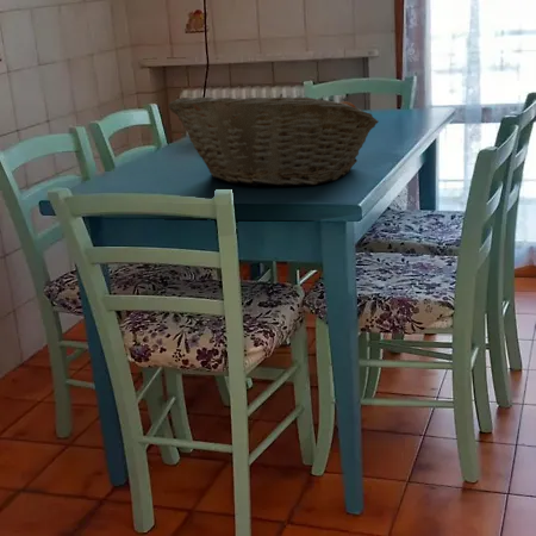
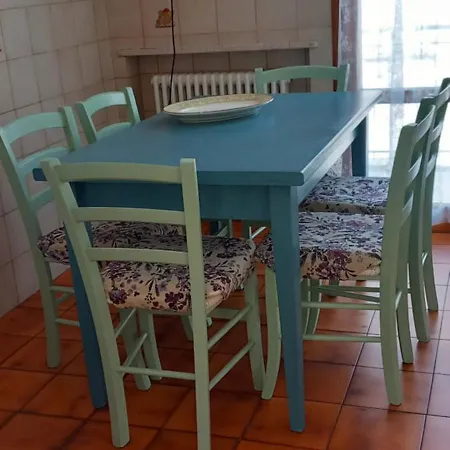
- fruit basket [168,93,380,187]
